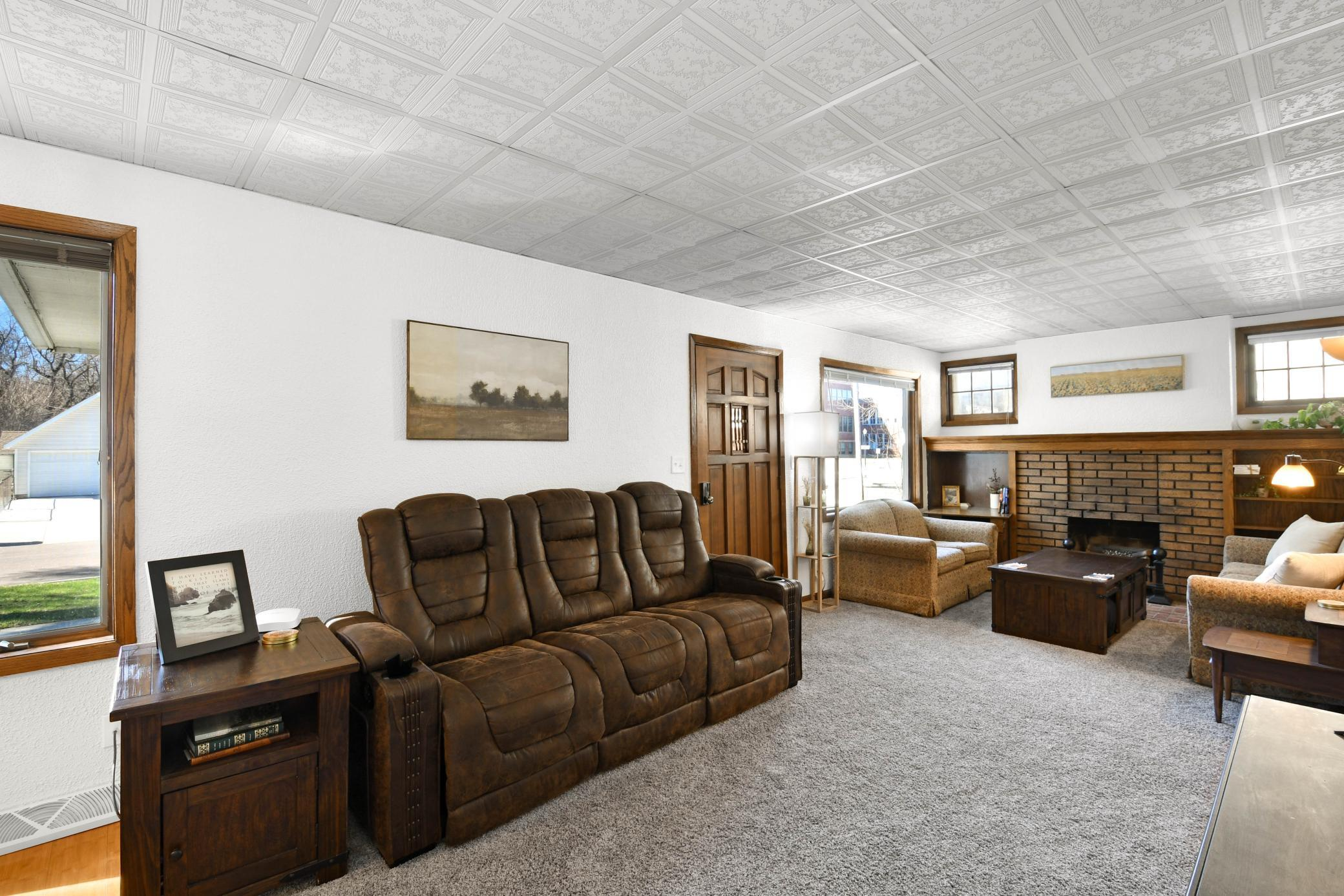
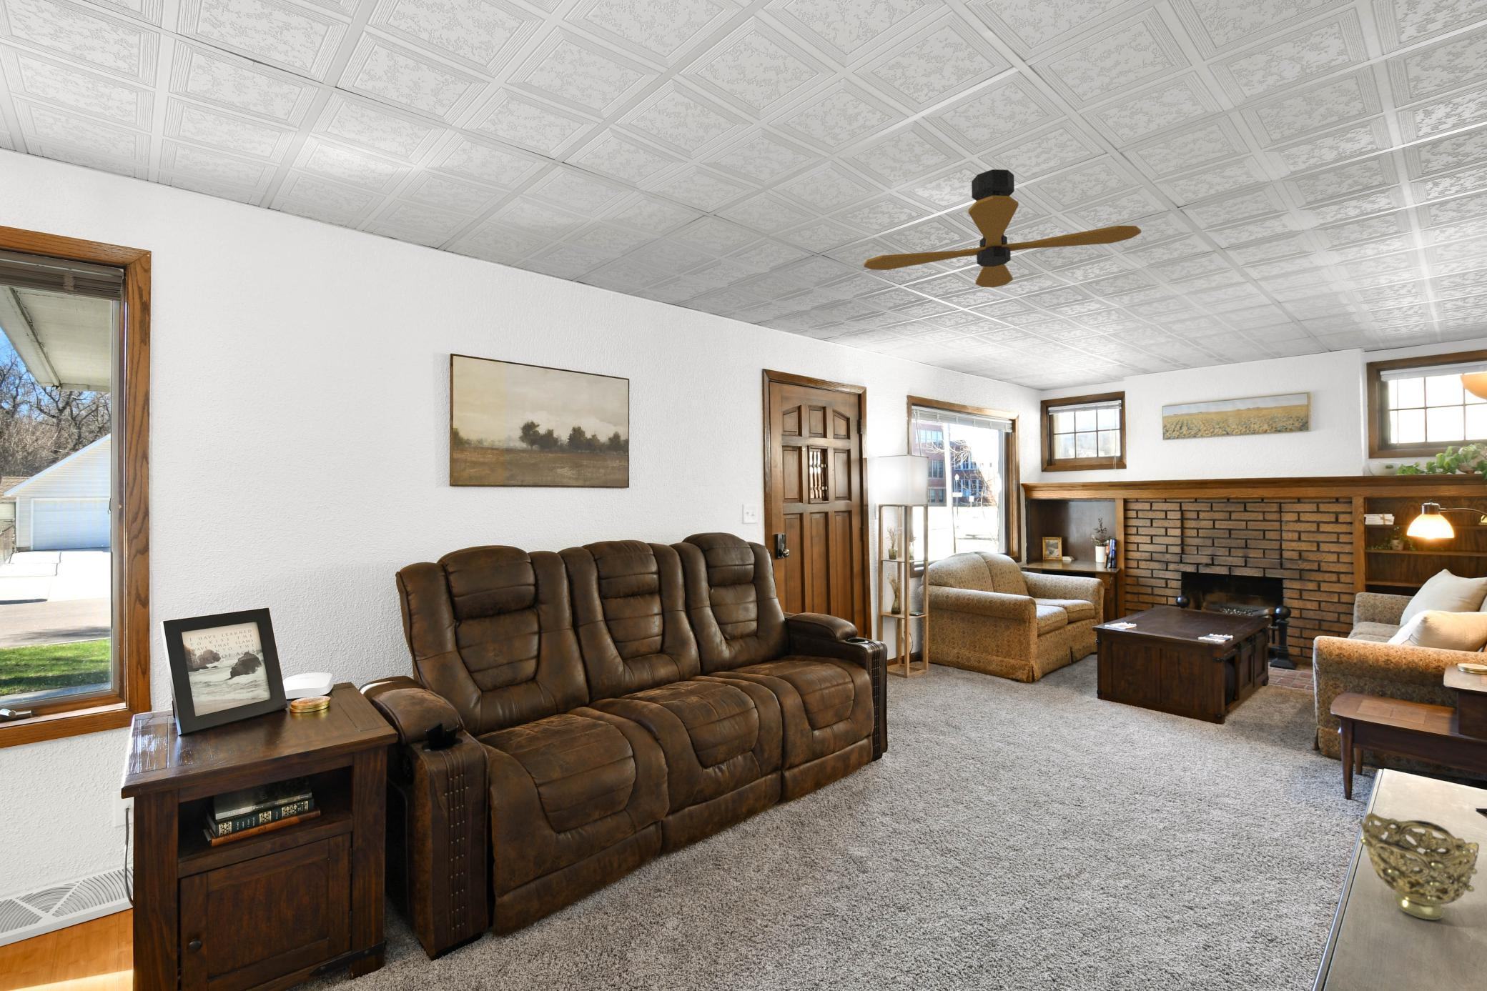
+ decorative bowl [1359,813,1480,921]
+ ceiling fan [863,168,1142,288]
